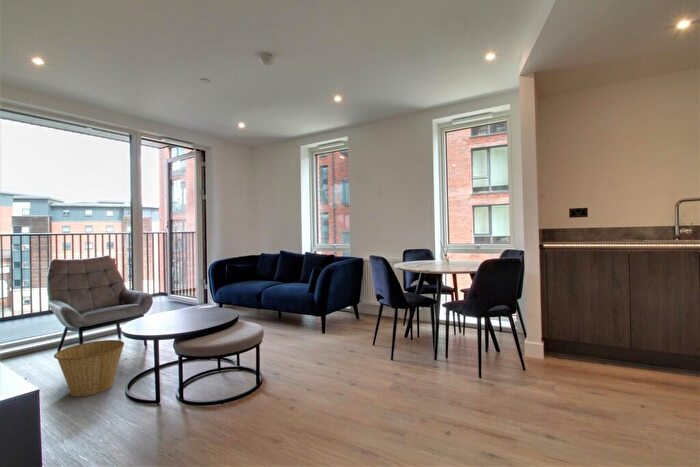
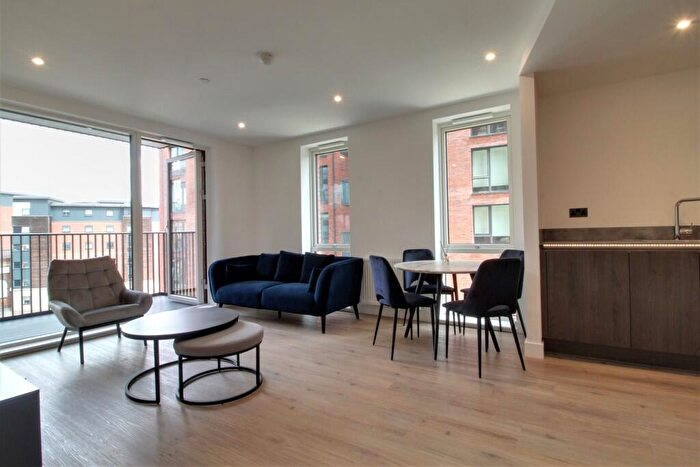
- basket [53,339,126,397]
